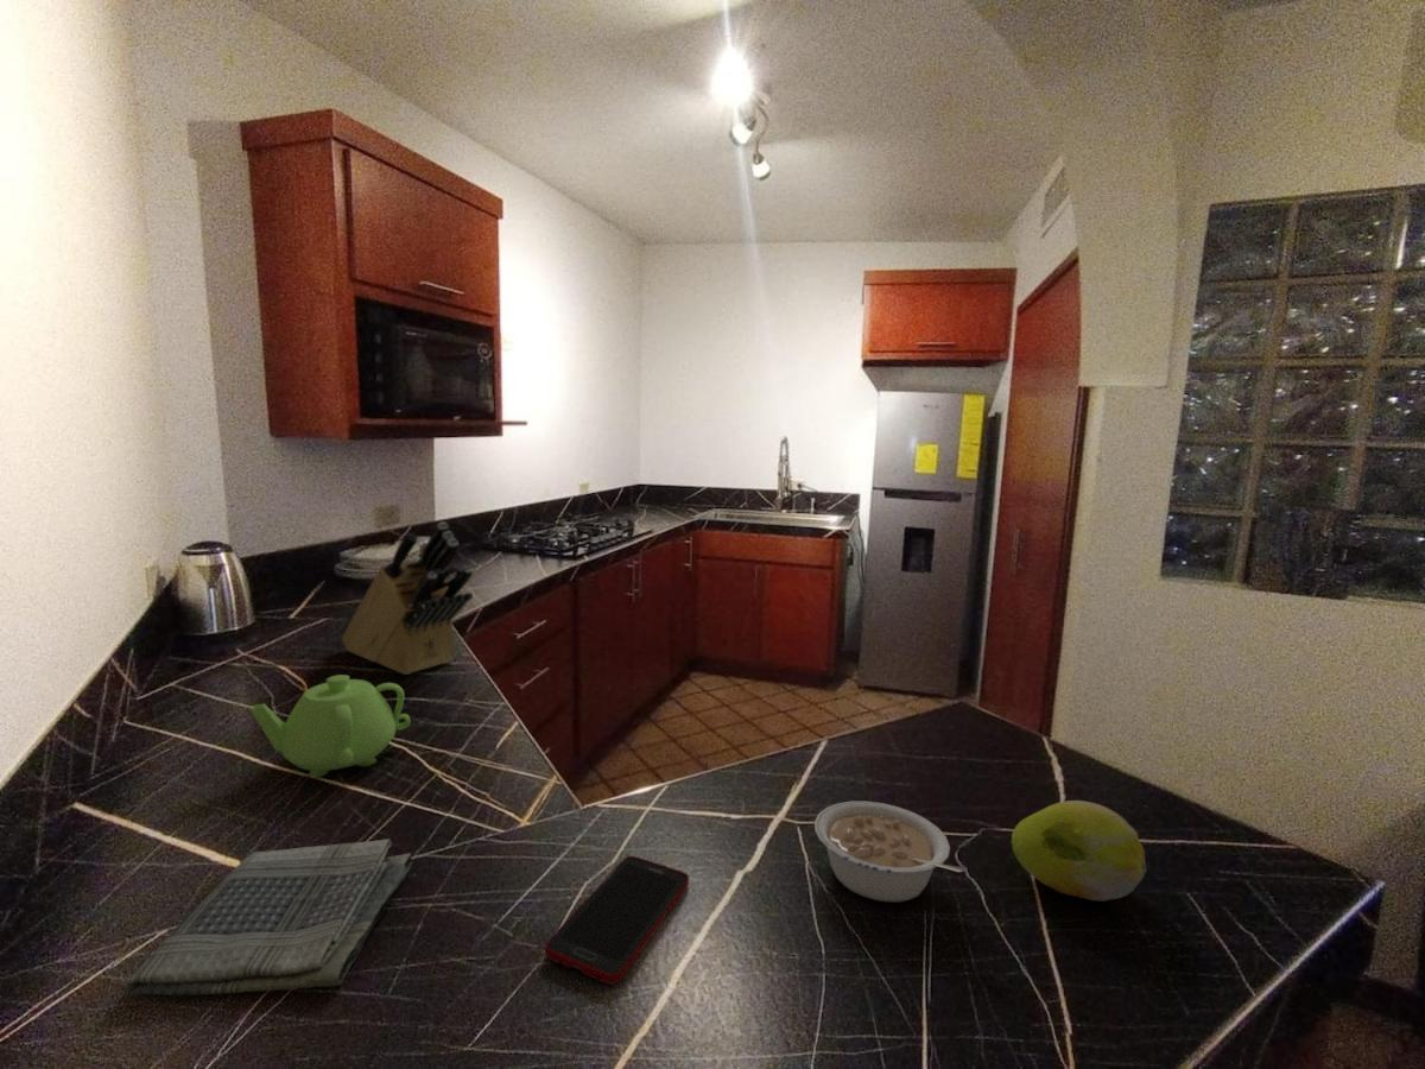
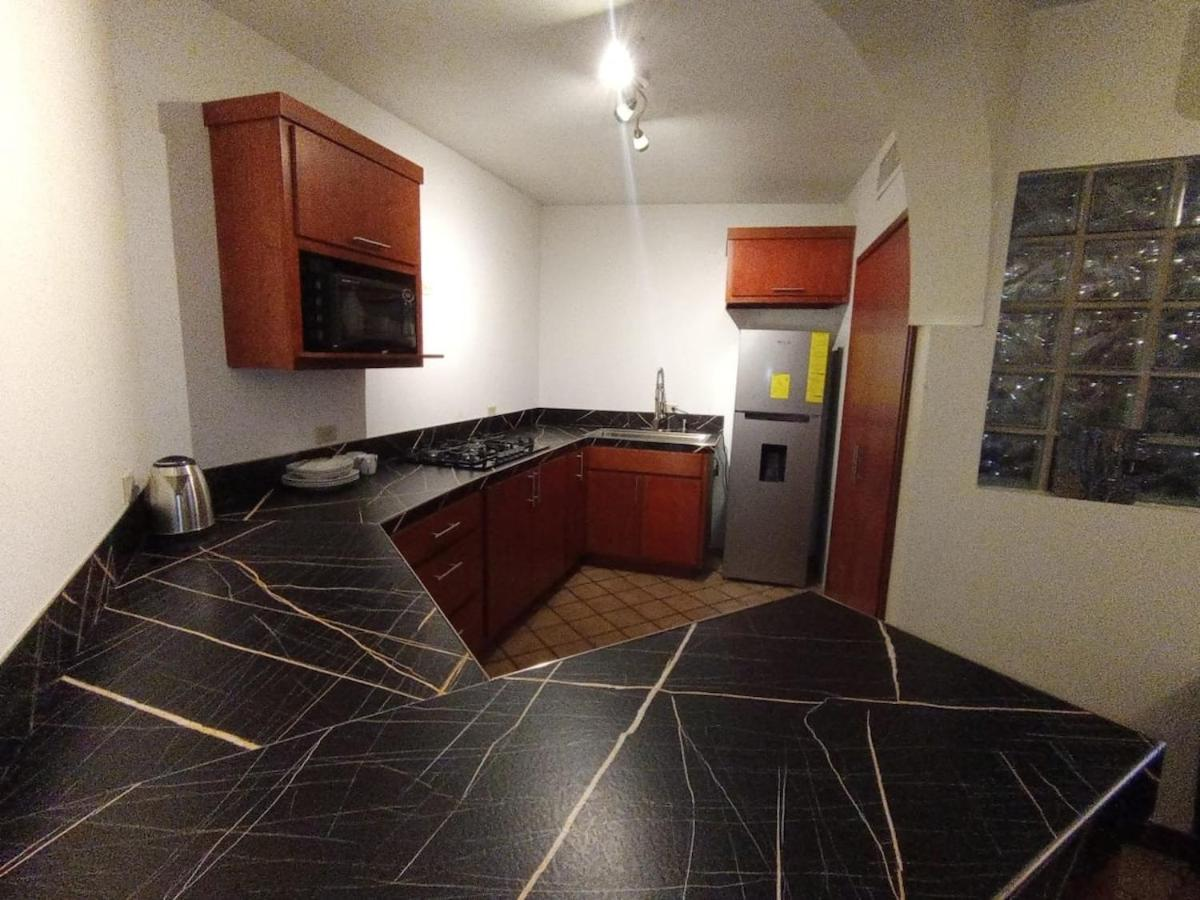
- knife block [341,520,474,676]
- cell phone [544,855,690,986]
- legume [813,801,968,903]
- fruit [1009,799,1148,903]
- dish towel [125,837,414,997]
- teapot [249,673,412,779]
